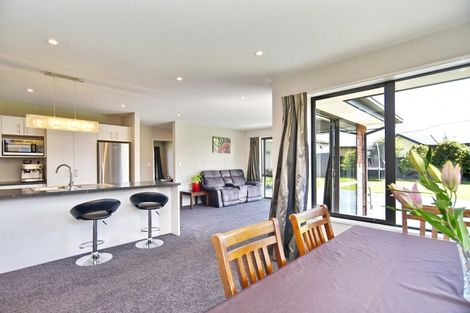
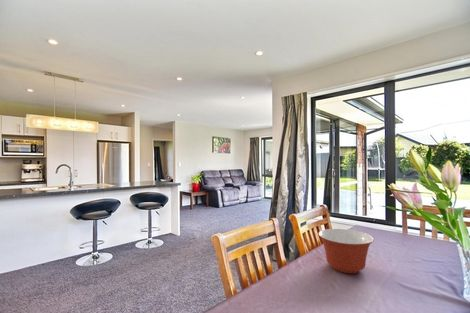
+ mixing bowl [317,228,375,274]
